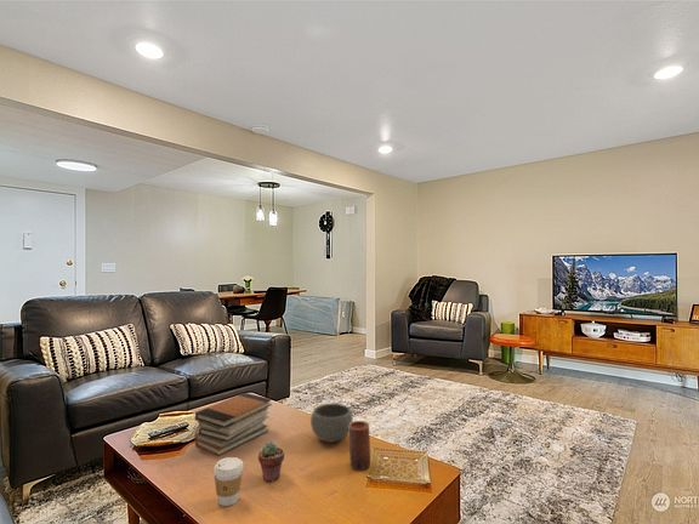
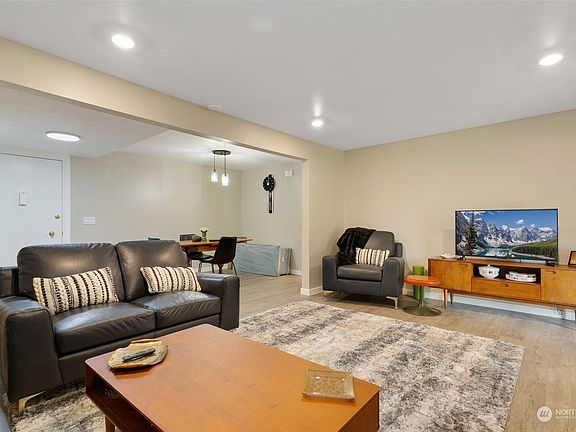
- potted succulent [257,442,285,483]
- coffee cup [212,456,244,507]
- bowl [309,403,354,444]
- candle [348,420,371,472]
- book stack [194,392,273,457]
